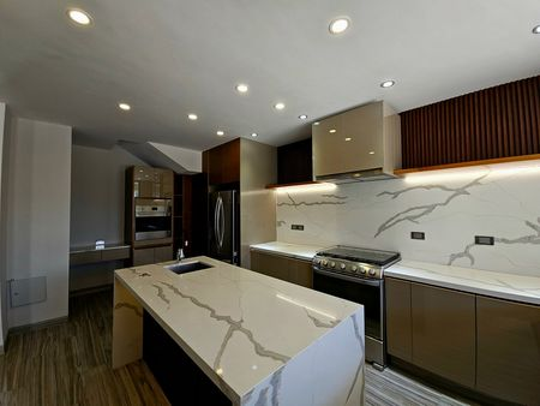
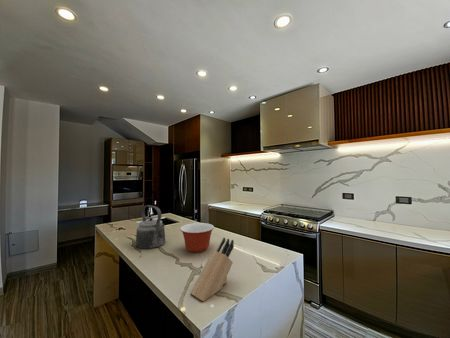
+ kettle [135,204,166,250]
+ knife block [189,237,235,302]
+ mixing bowl [179,222,215,253]
